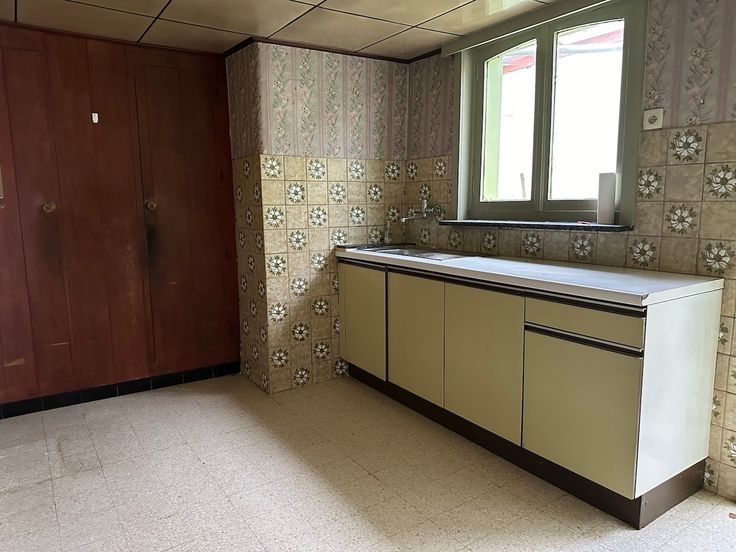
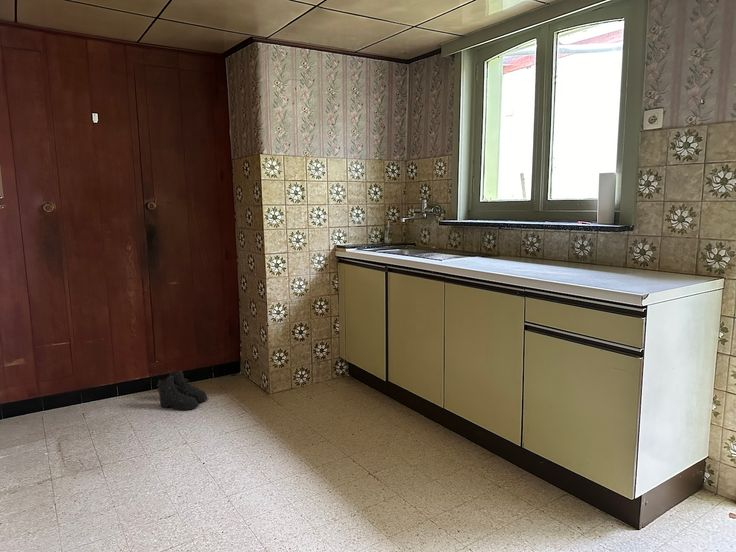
+ boots [156,369,209,411]
